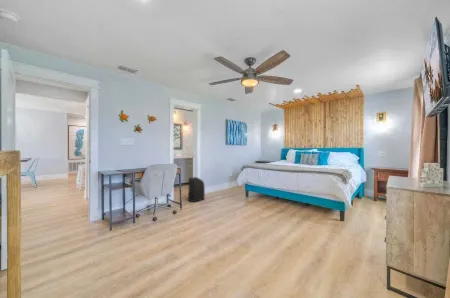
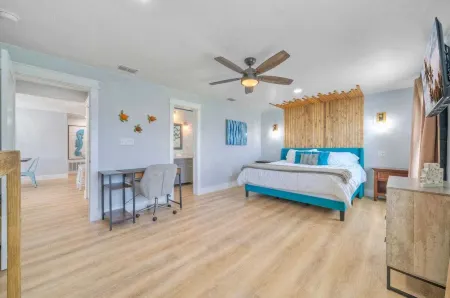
- backpack [187,175,206,203]
